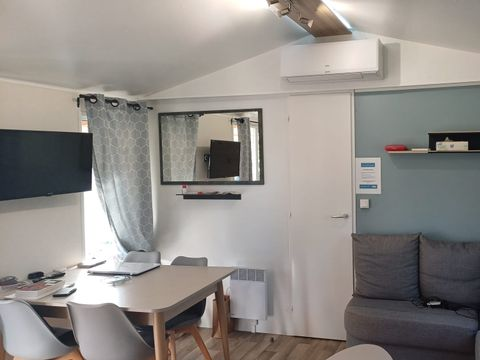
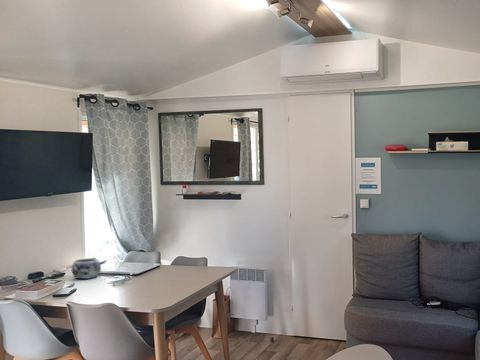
+ decorative bowl [70,257,102,280]
